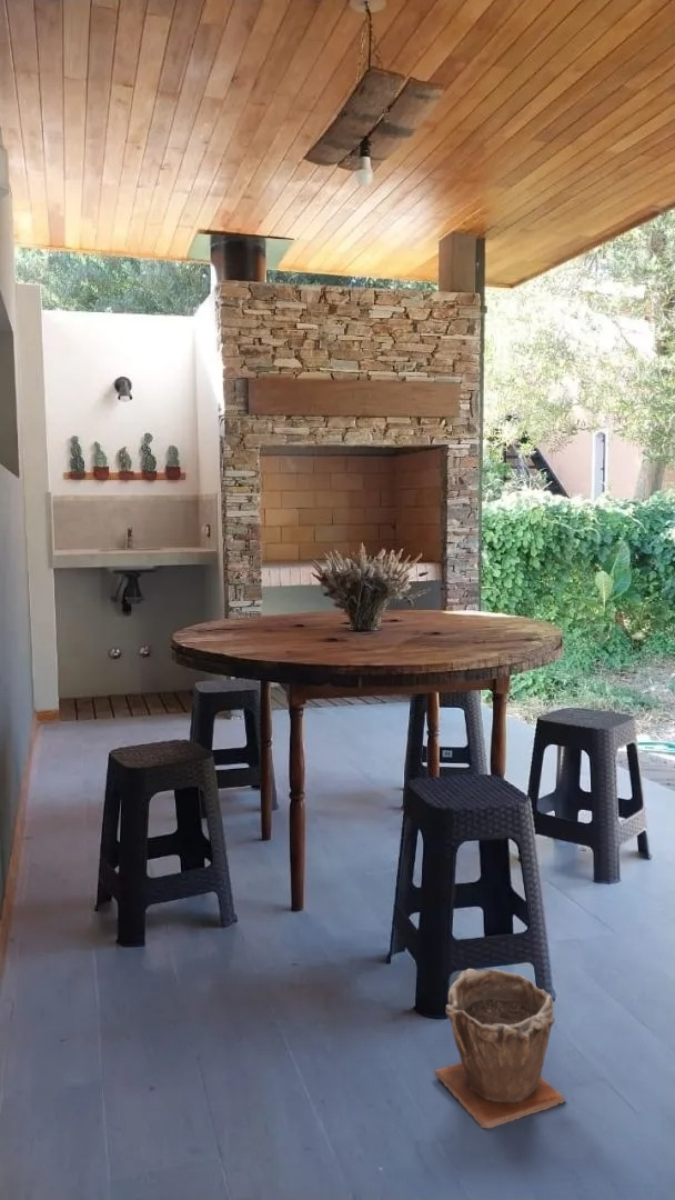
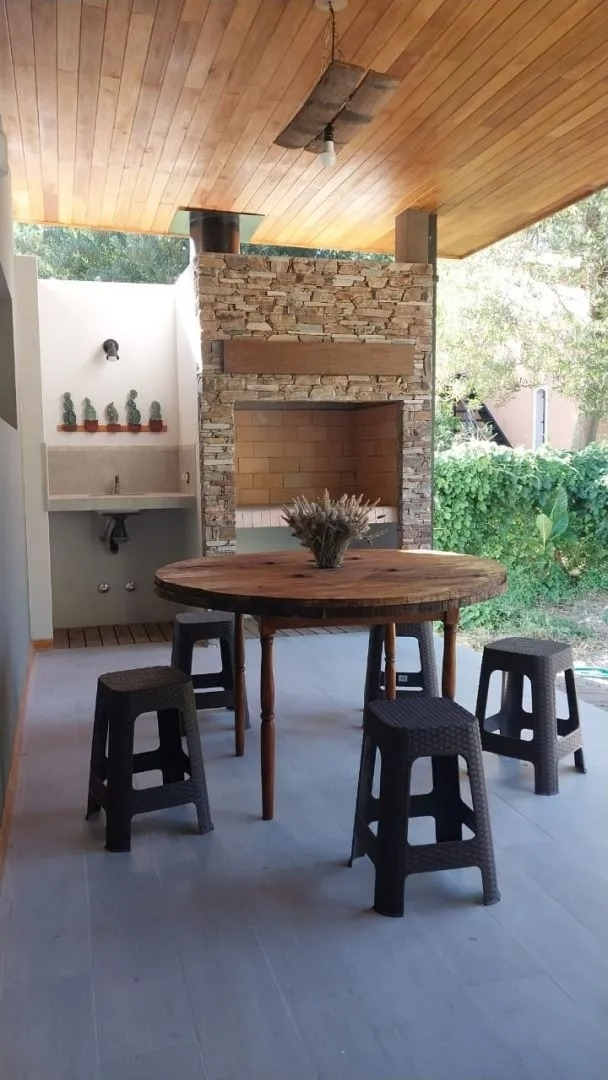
- plant pot [433,968,566,1130]
